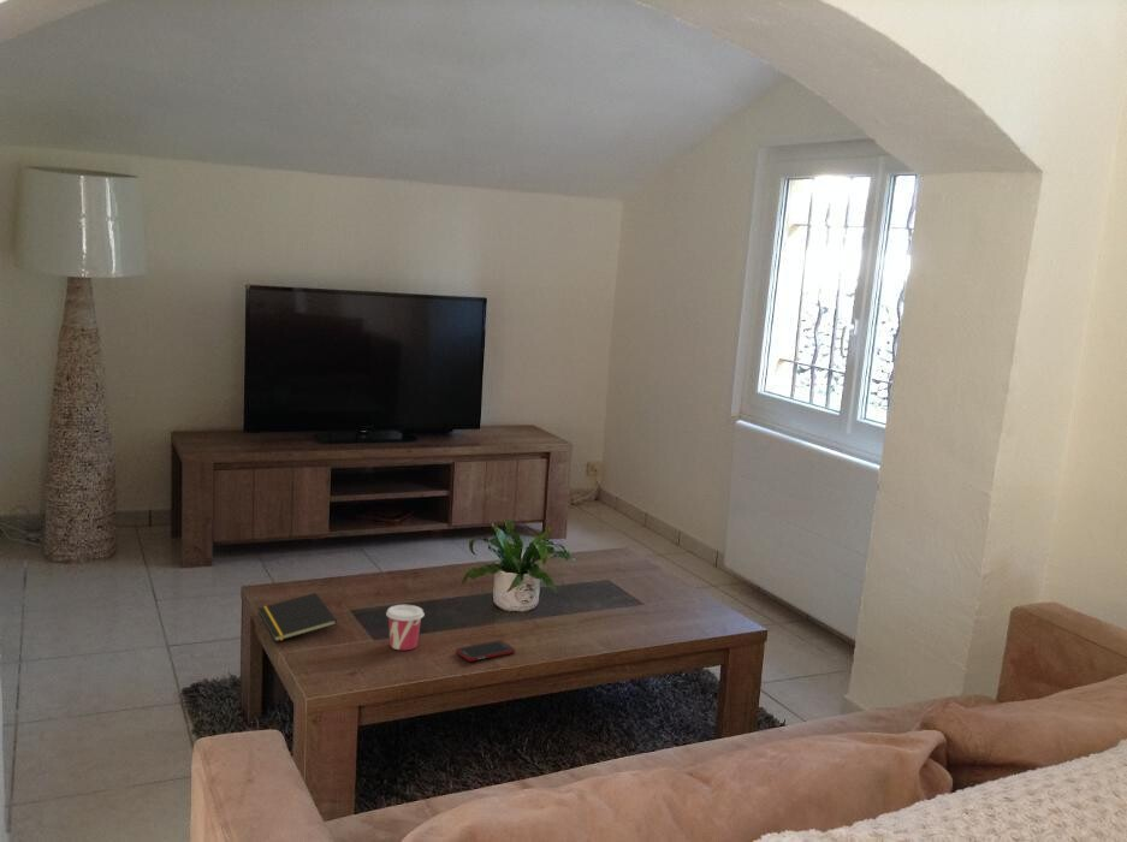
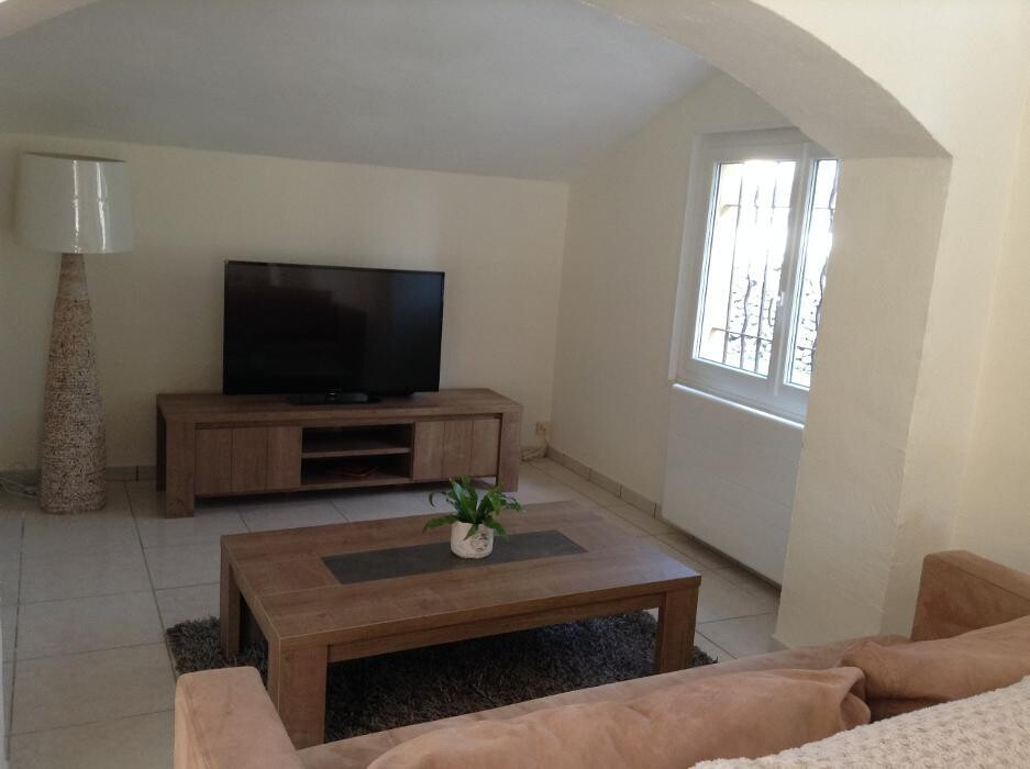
- notepad [257,592,338,642]
- cell phone [455,640,516,663]
- cup [385,604,426,651]
